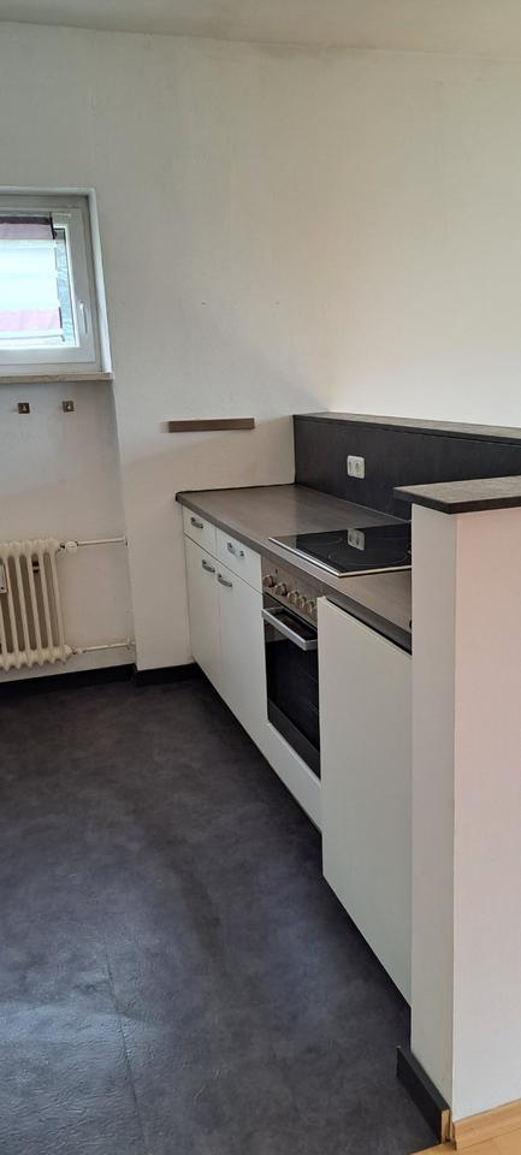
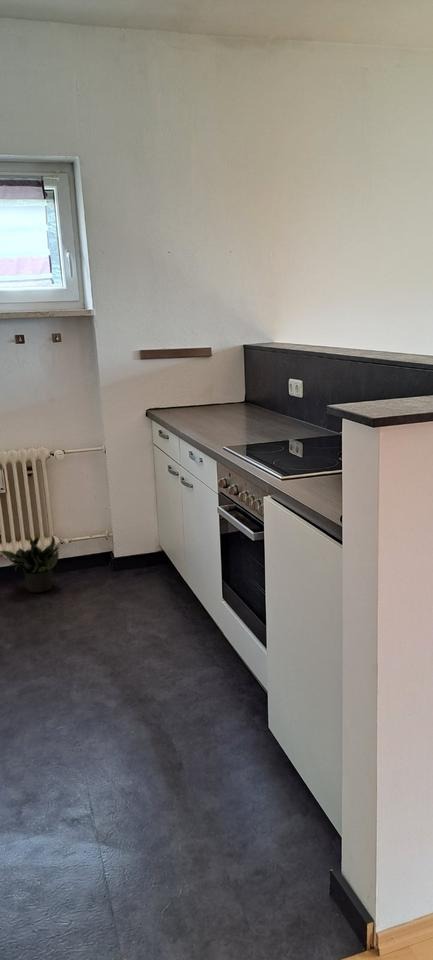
+ potted plant [0,534,60,593]
